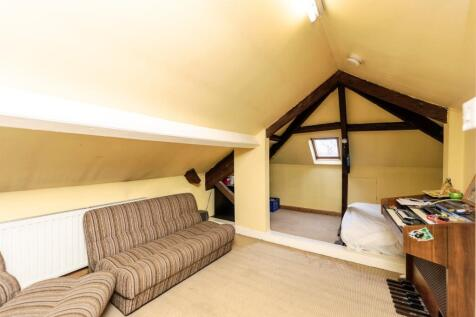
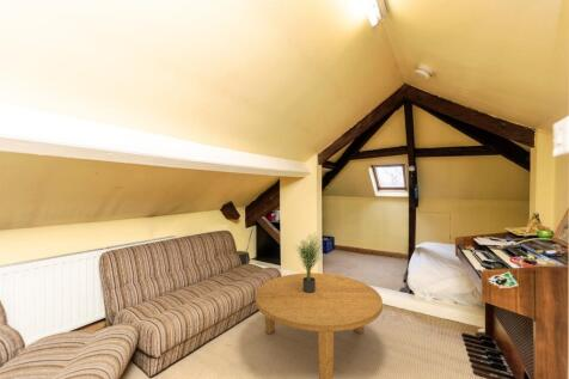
+ potted plant [293,232,326,293]
+ coffee table [255,271,384,379]
